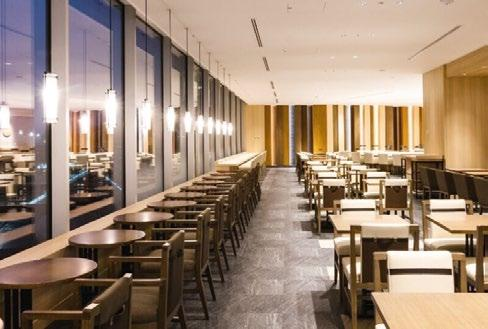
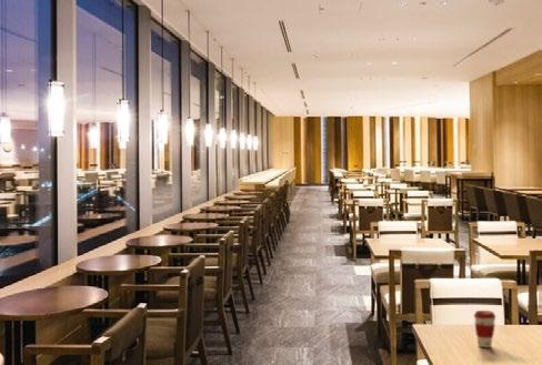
+ coffee cup [472,310,496,348]
